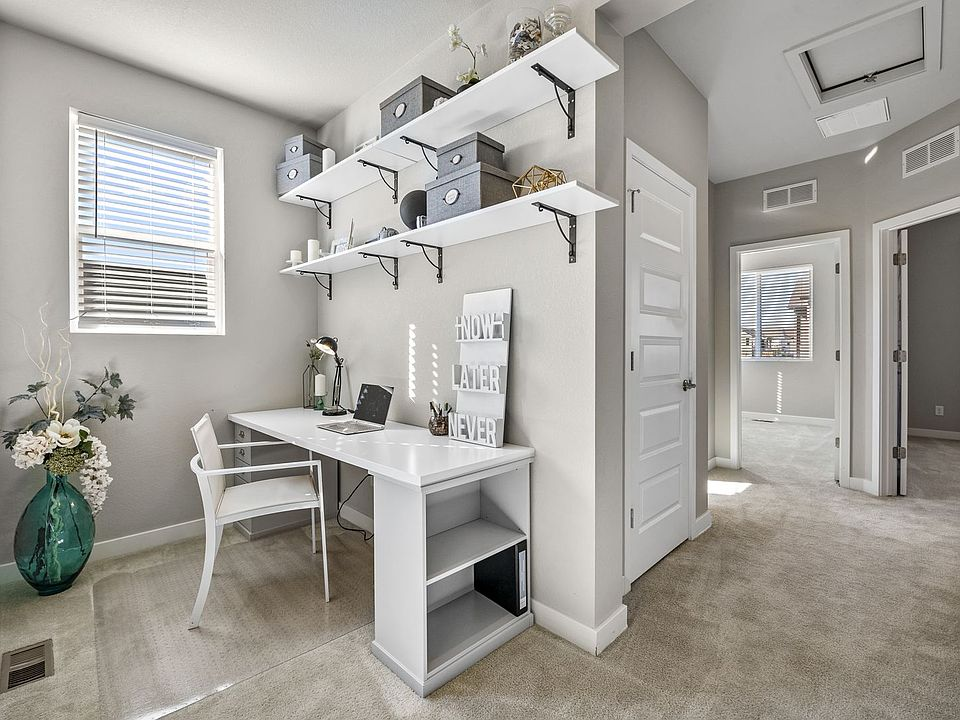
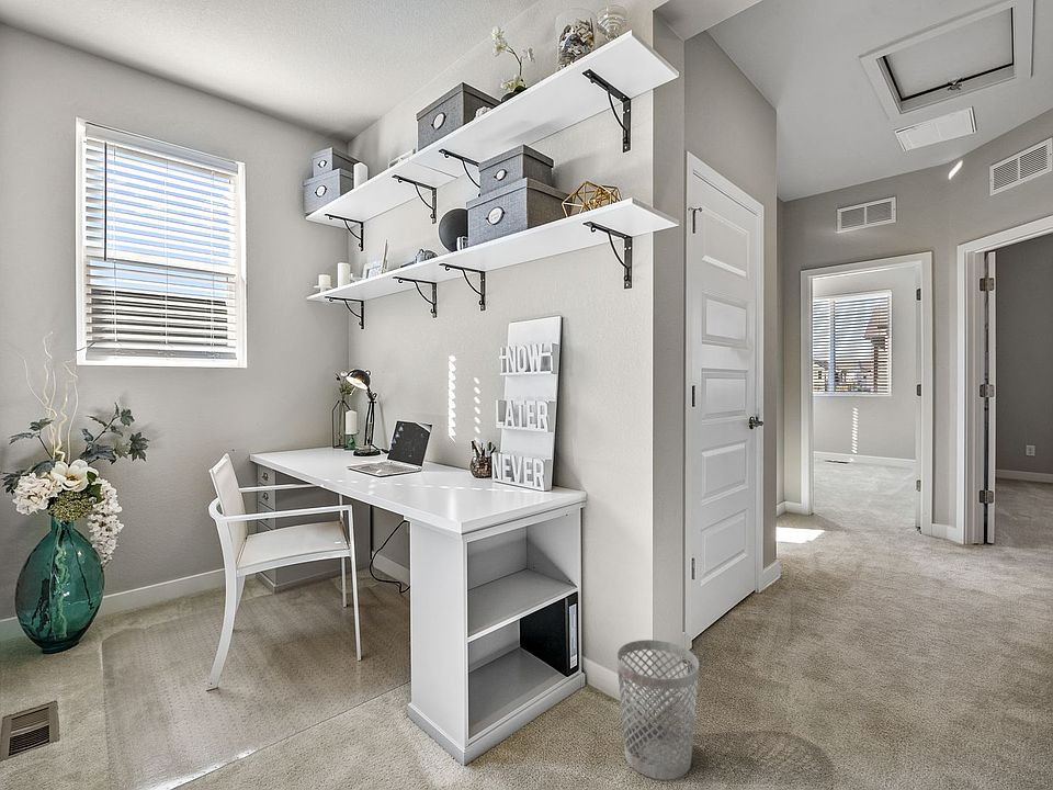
+ wastebasket [615,639,700,781]
